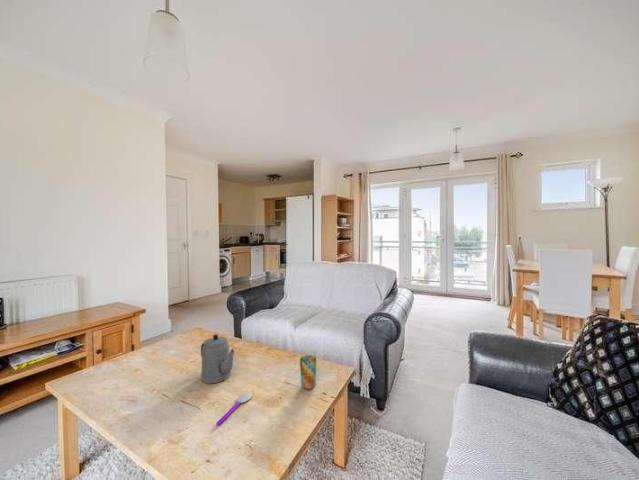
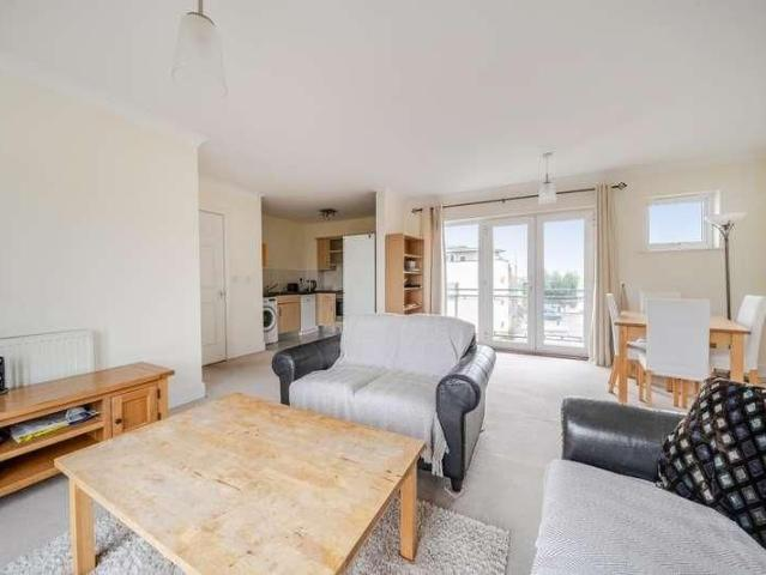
- spoon [215,391,253,426]
- teapot [200,334,236,384]
- cup [299,354,317,391]
